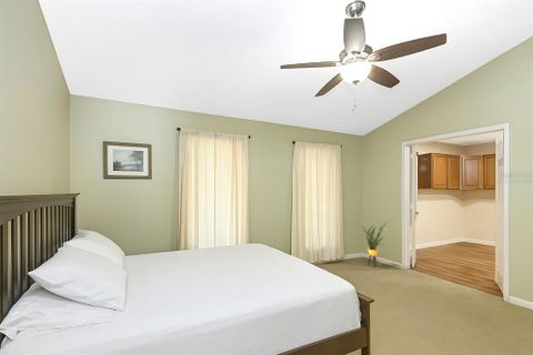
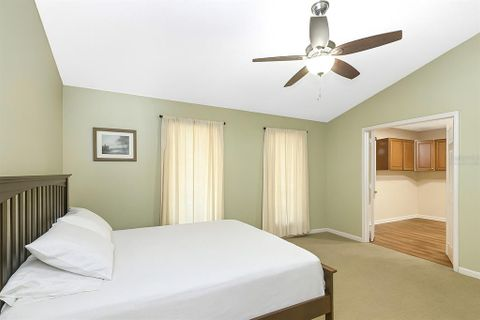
- house plant [359,221,389,268]
